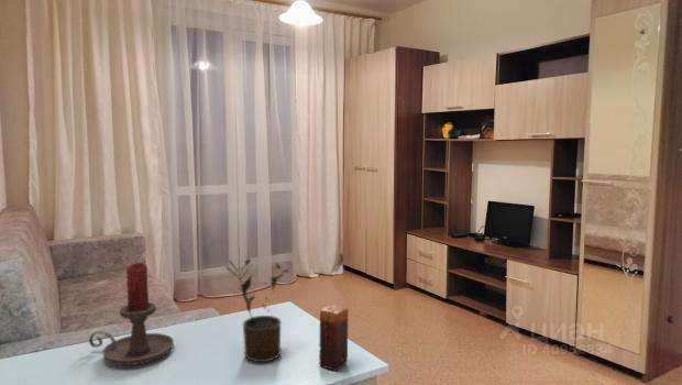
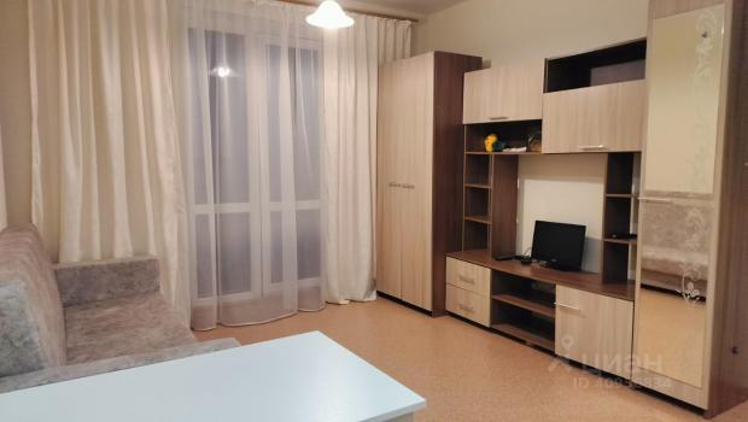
- candle [318,304,349,372]
- potted plant [224,257,290,363]
- candle holder [88,261,175,366]
